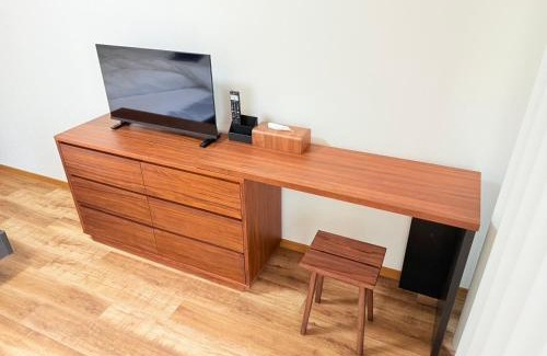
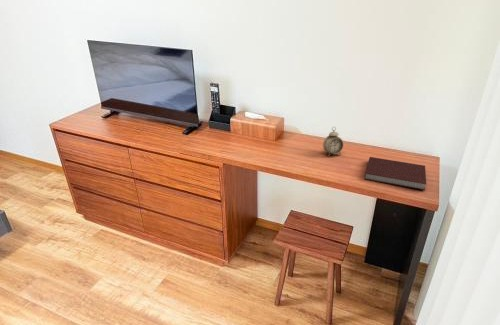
+ alarm clock [322,126,344,158]
+ notebook [363,156,427,191]
